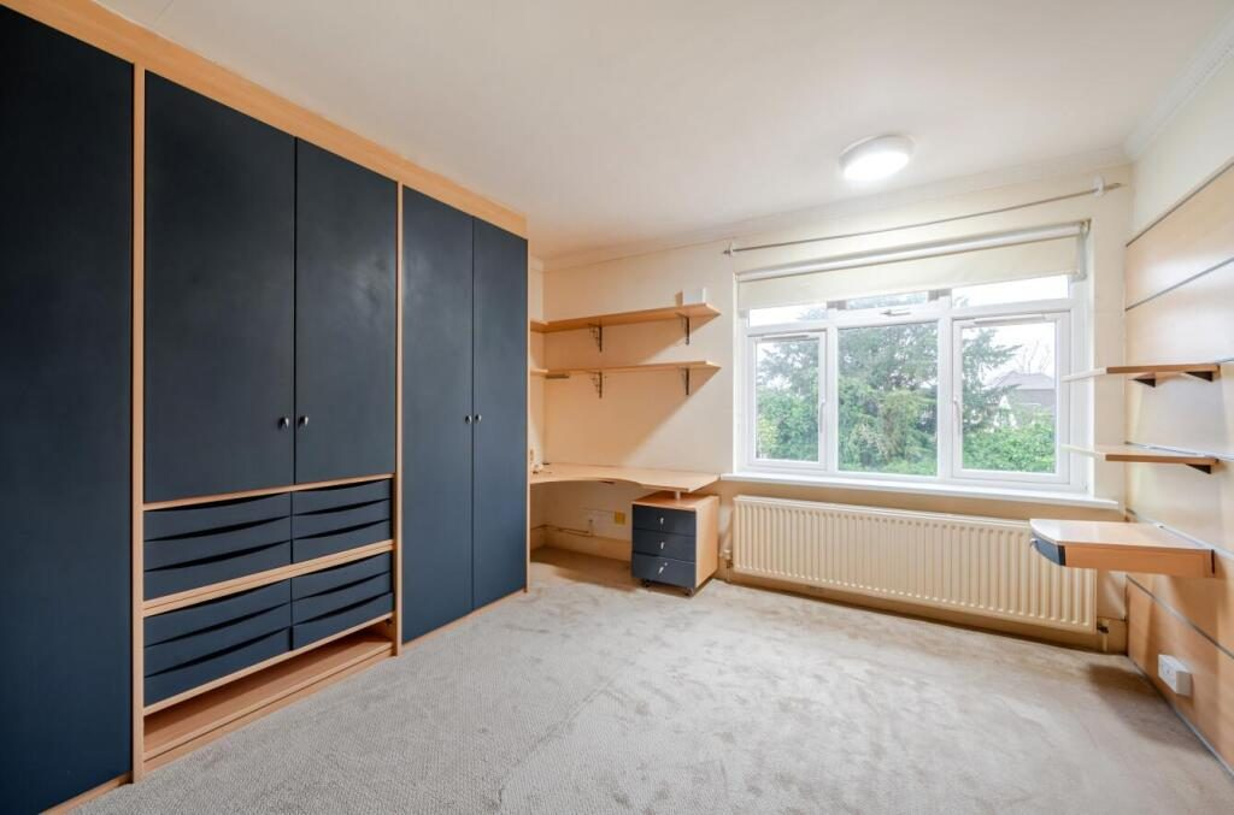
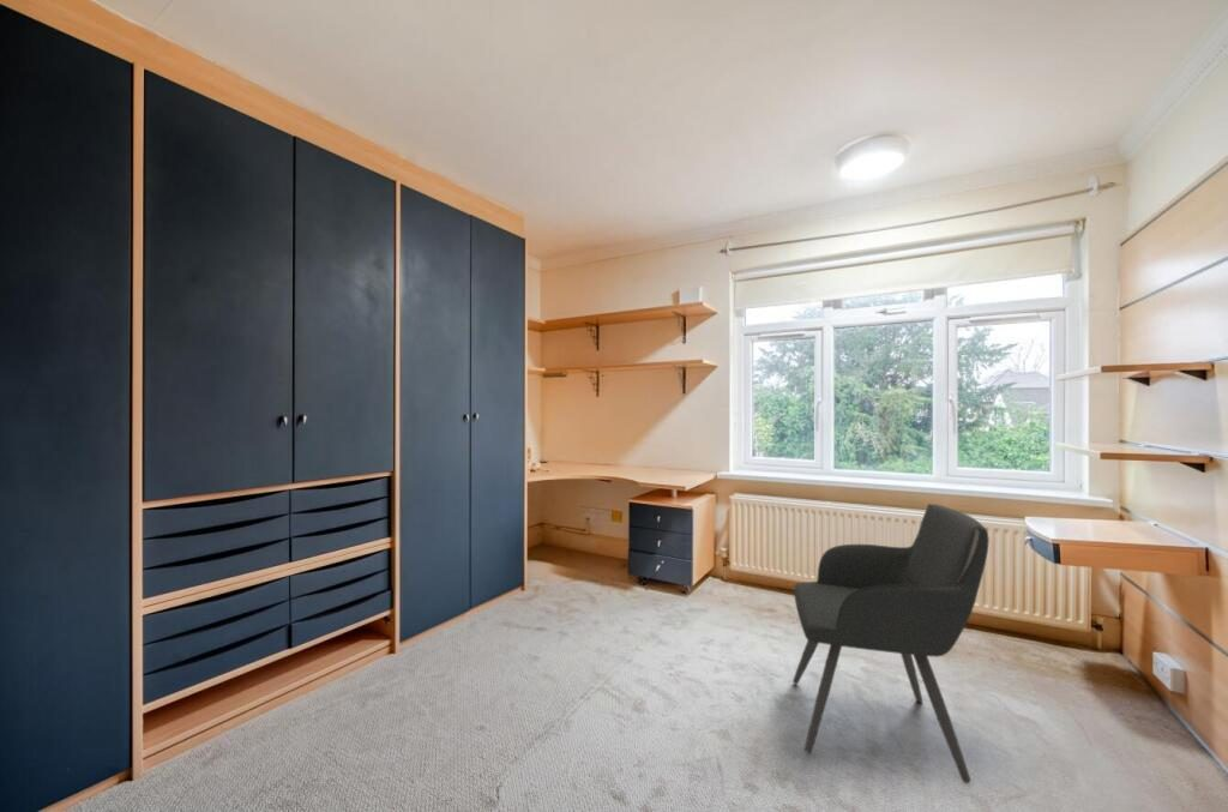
+ armchair [791,503,991,784]
